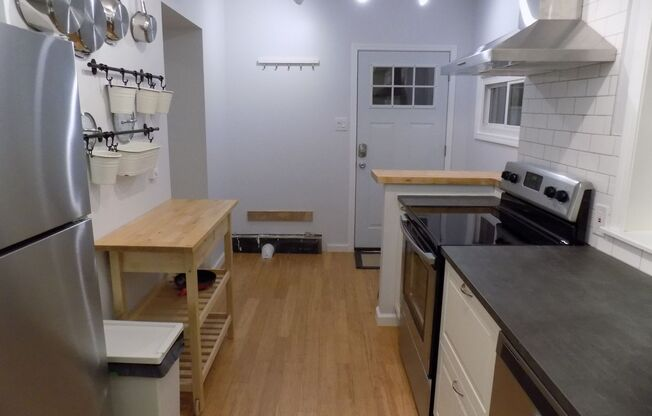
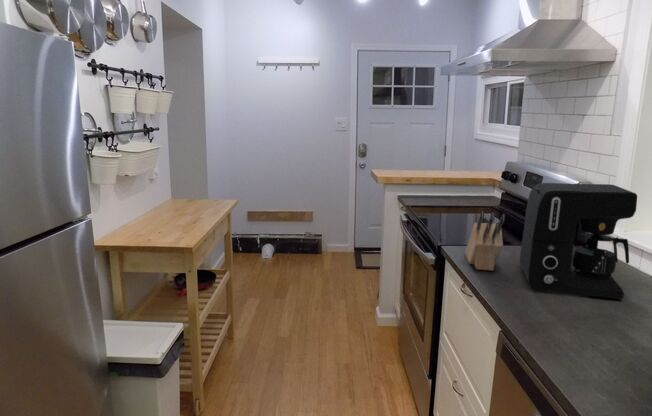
+ coffee maker [519,182,638,300]
+ knife block [464,211,506,272]
